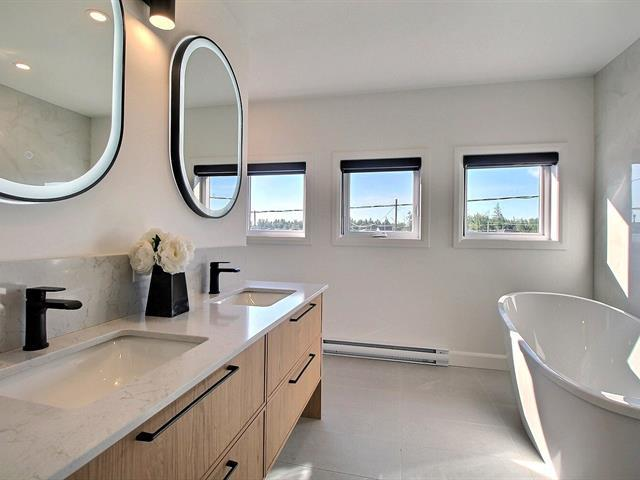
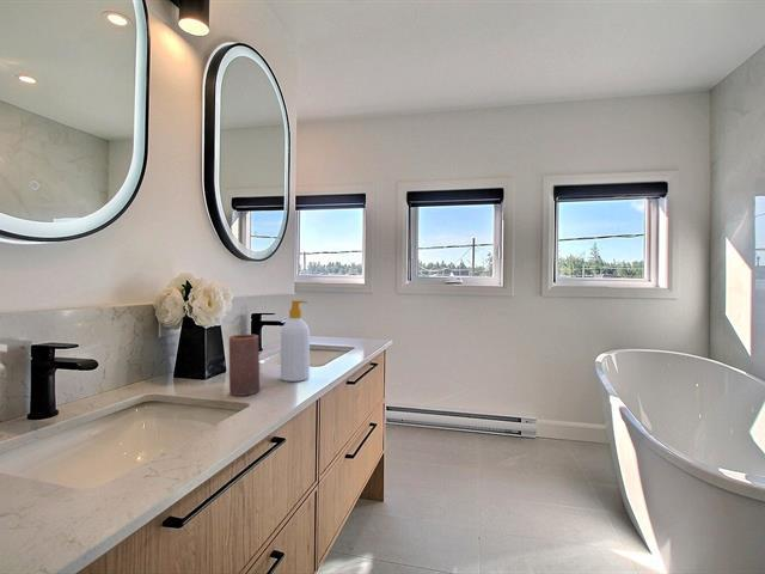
+ soap bottle [280,299,311,383]
+ candle [227,334,262,397]
